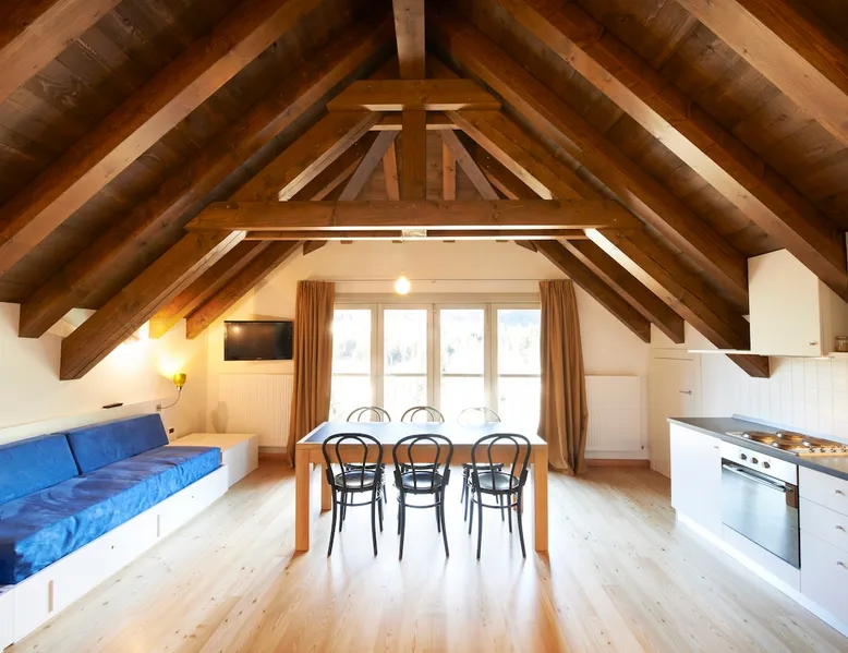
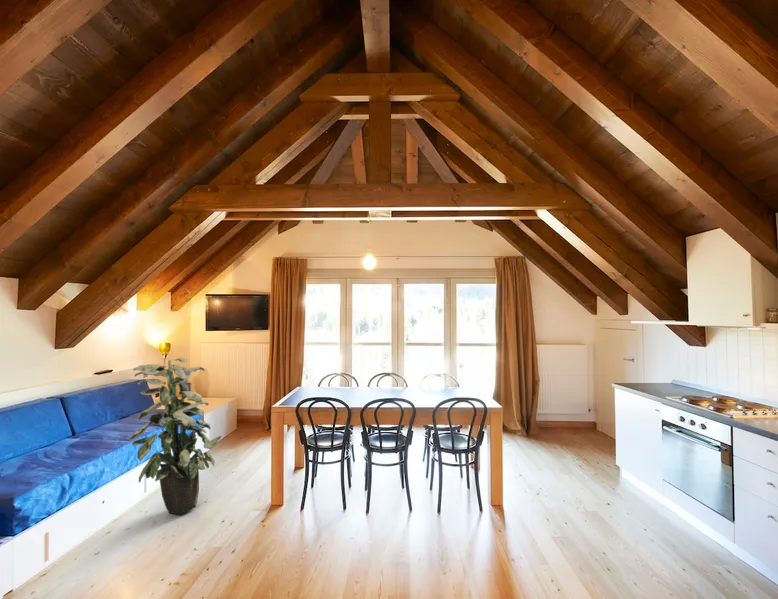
+ indoor plant [128,357,222,515]
